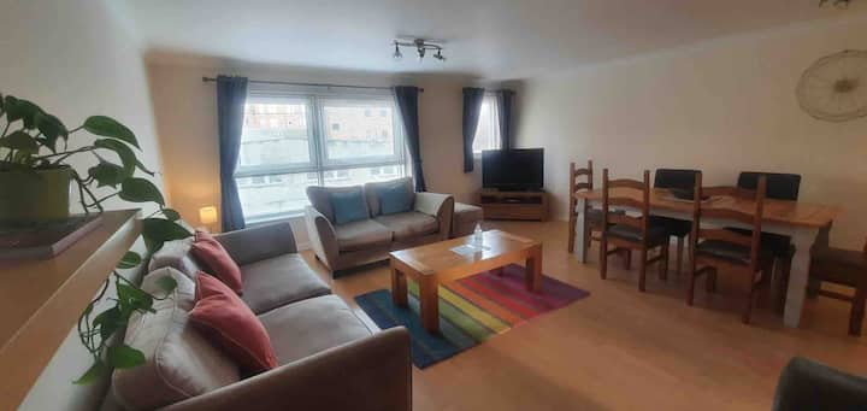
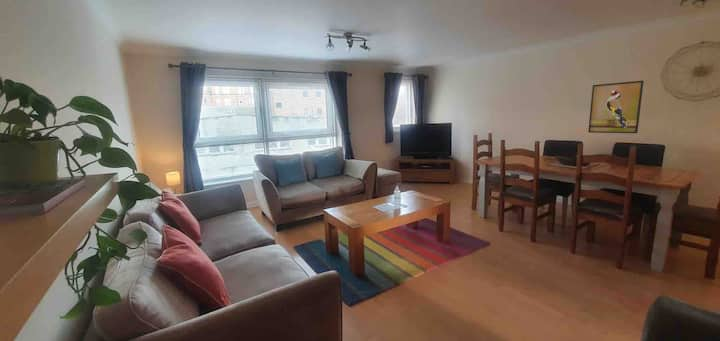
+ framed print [587,80,645,134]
